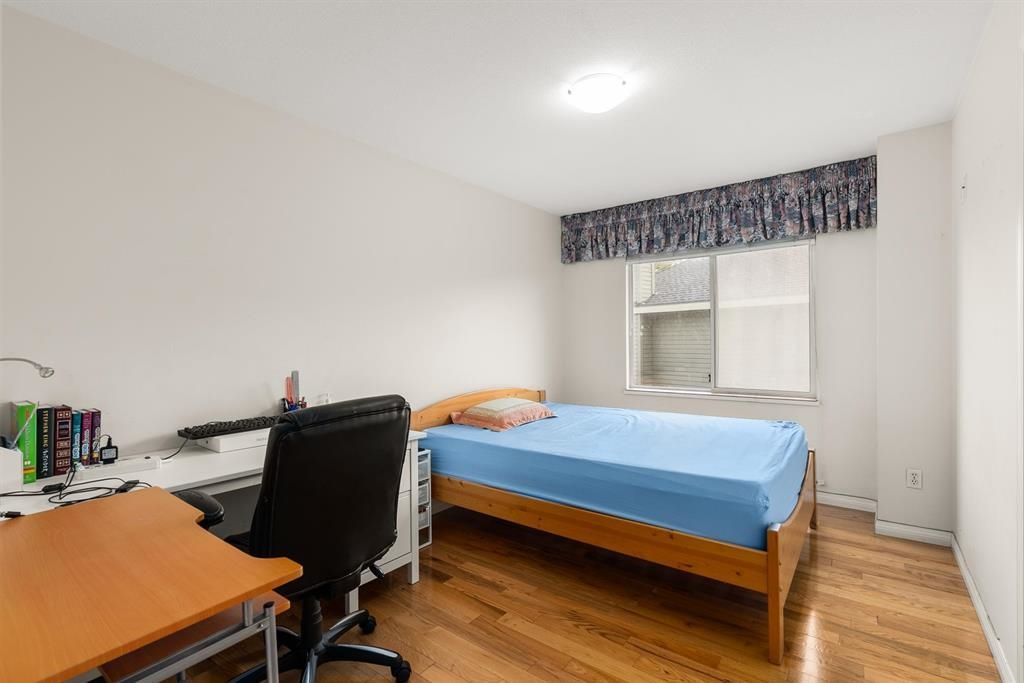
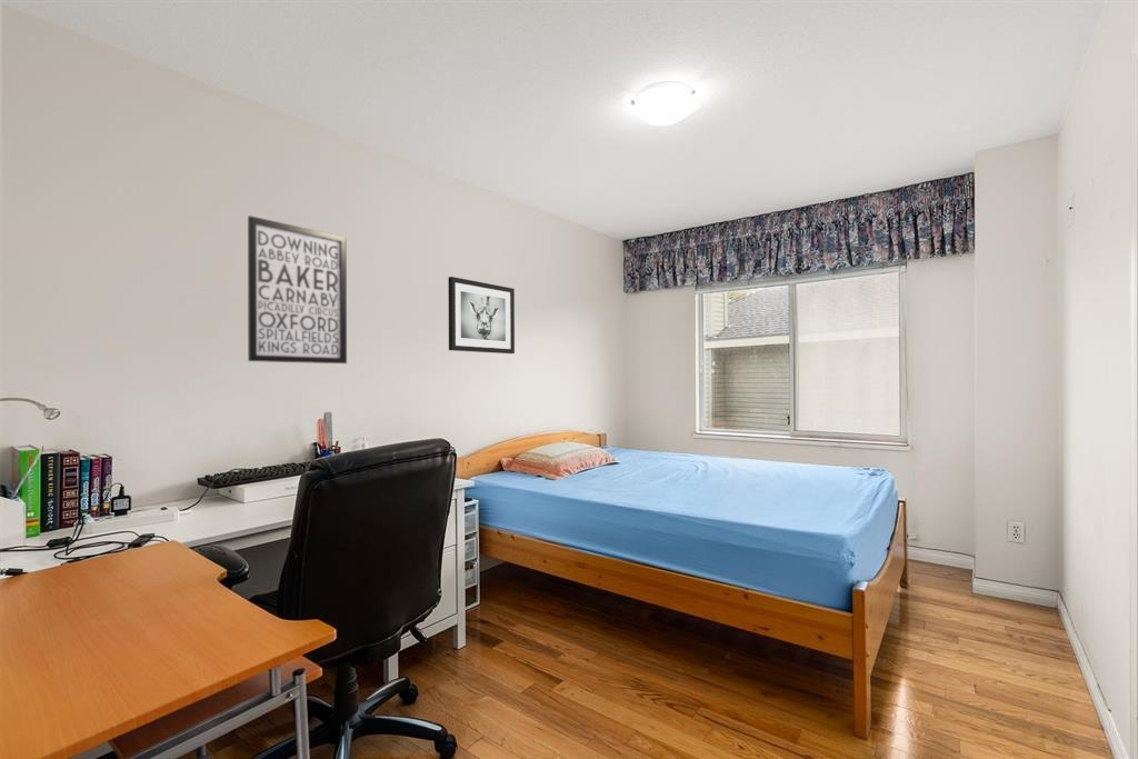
+ wall art [447,276,516,354]
+ wall art [247,214,348,364]
